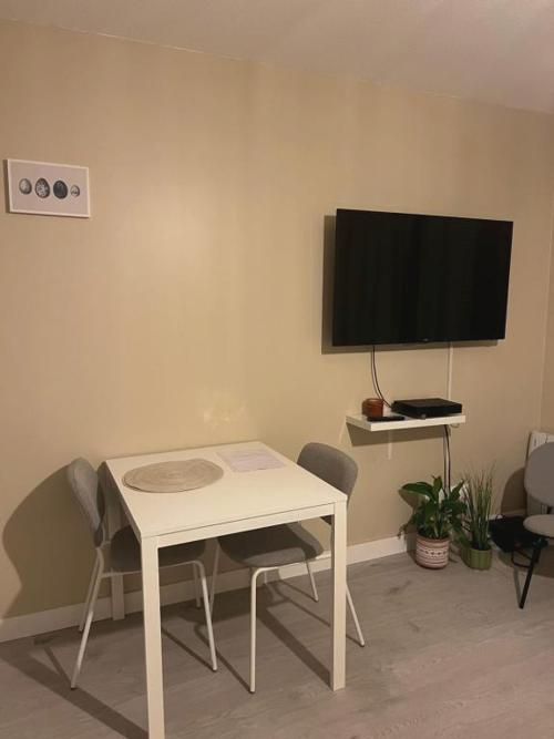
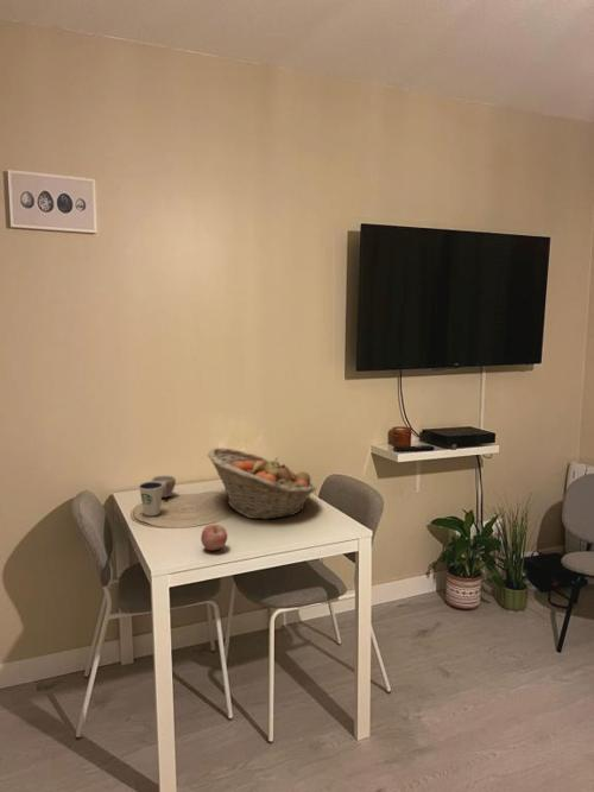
+ cup [151,474,177,499]
+ dixie cup [138,480,163,517]
+ fruit basket [207,446,317,520]
+ apple [200,524,228,552]
